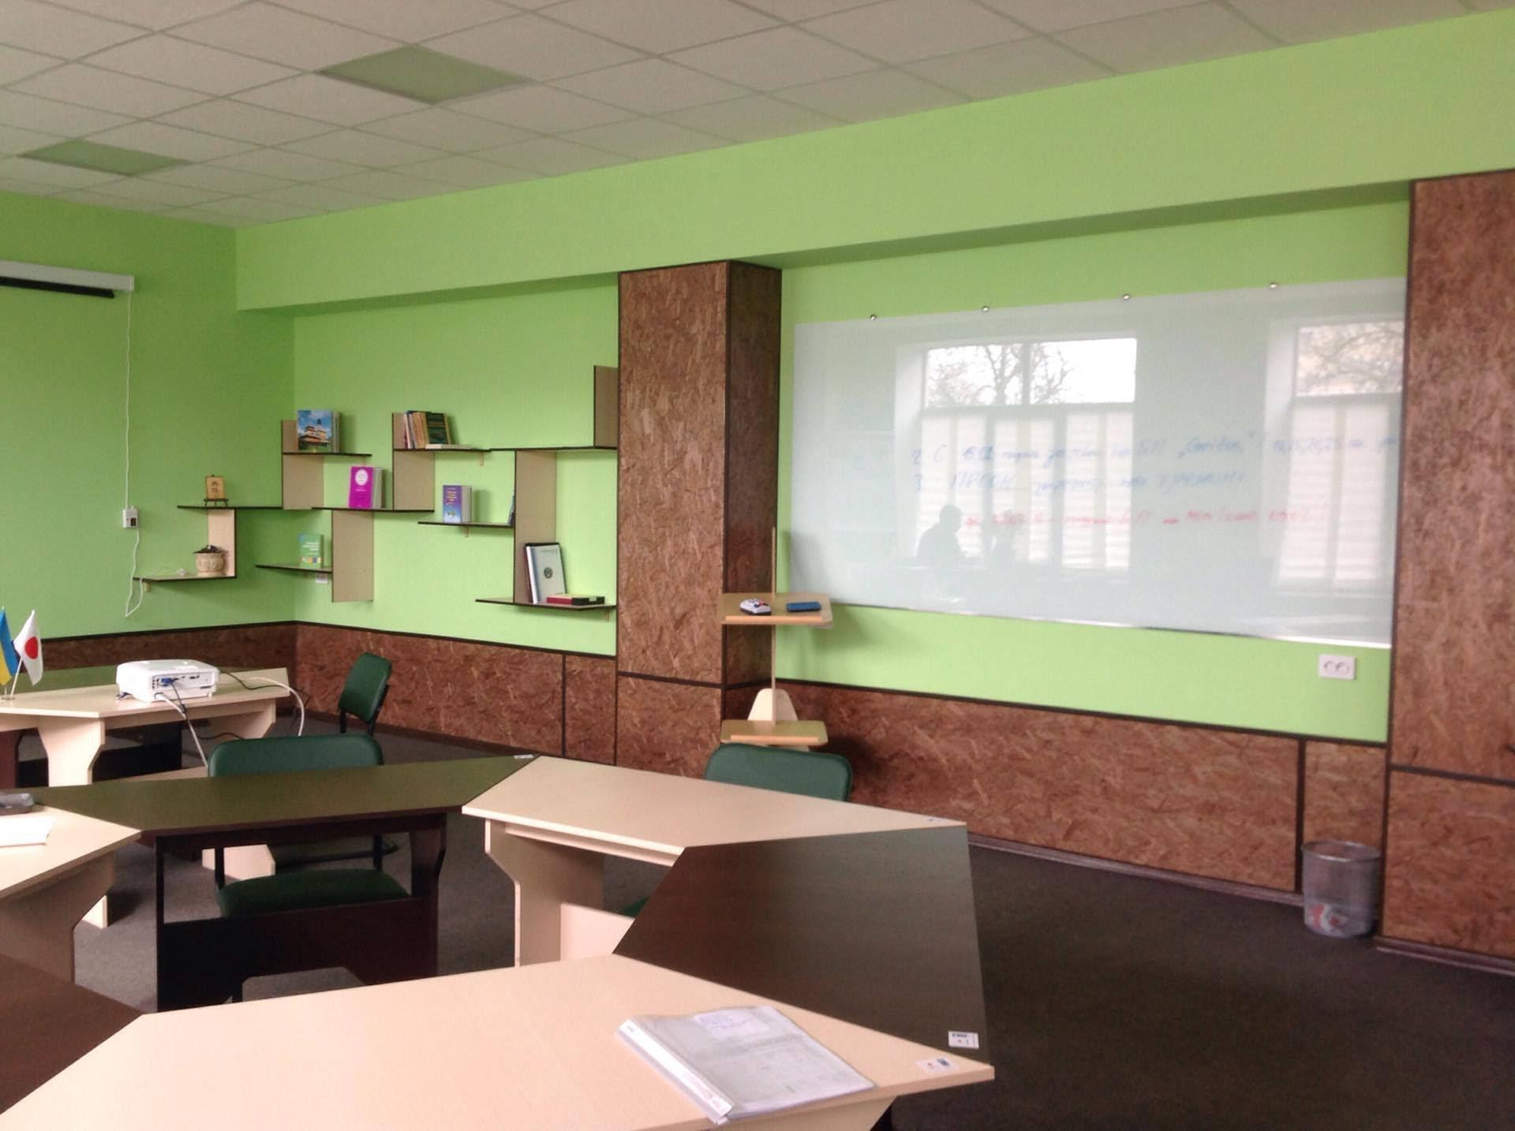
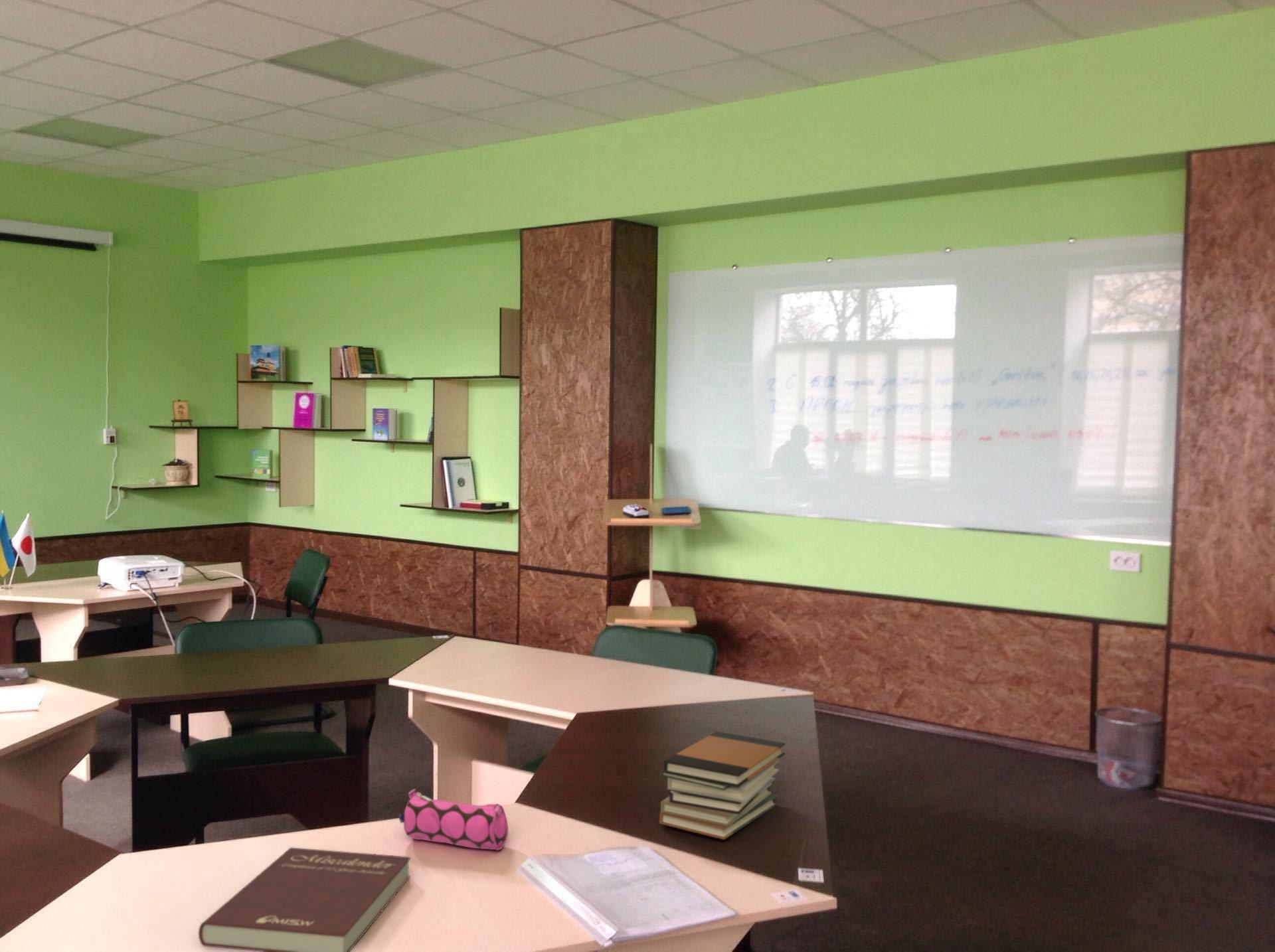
+ book [198,846,412,952]
+ pencil case [398,789,509,851]
+ book stack [659,731,786,840]
